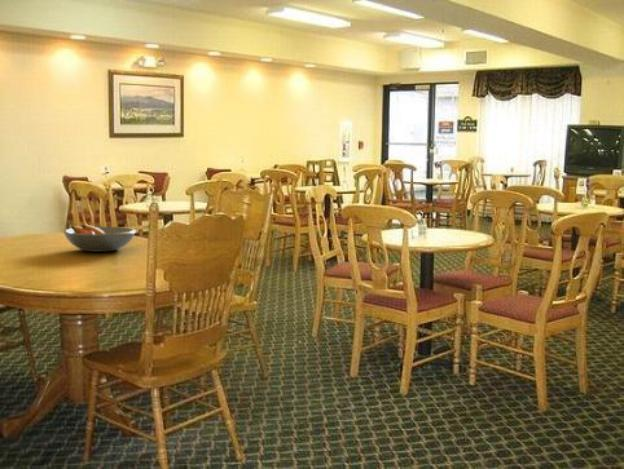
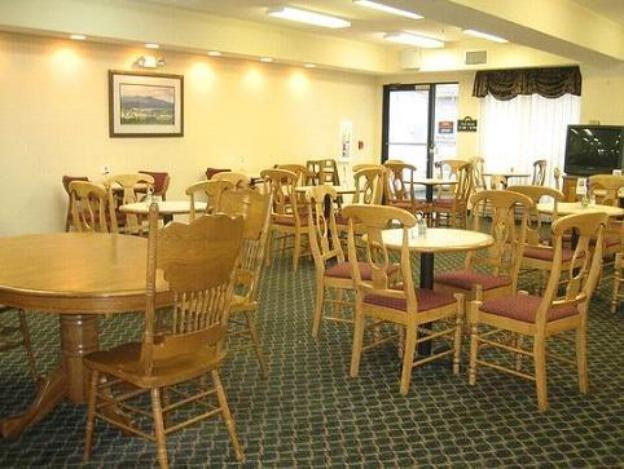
- fruit bowl [62,224,137,253]
